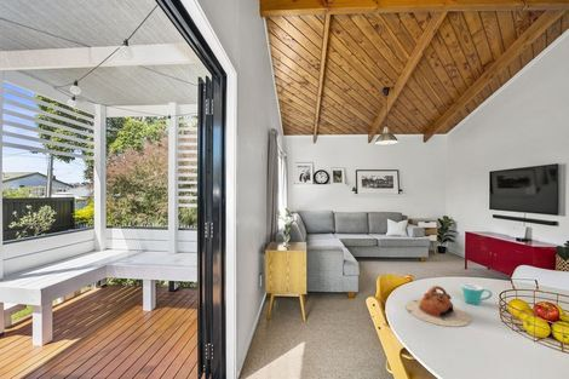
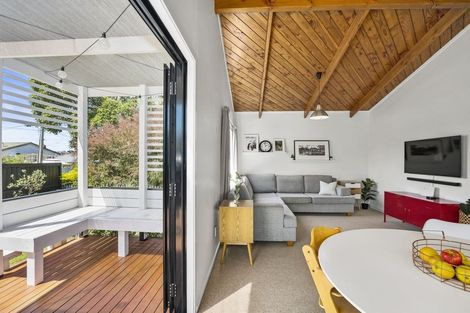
- teapot [404,285,472,328]
- mug [460,282,493,306]
